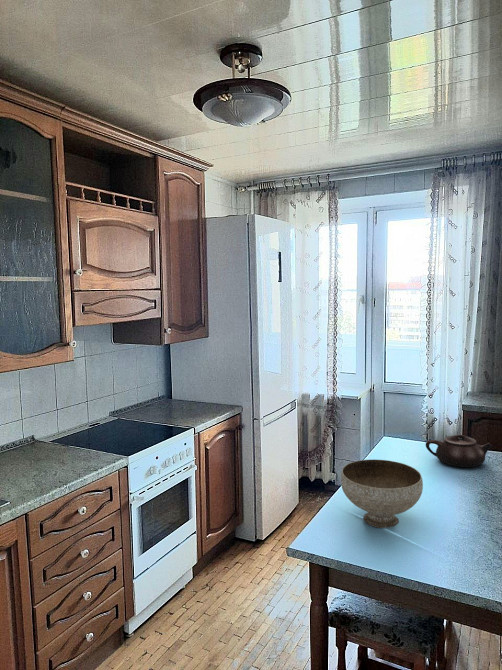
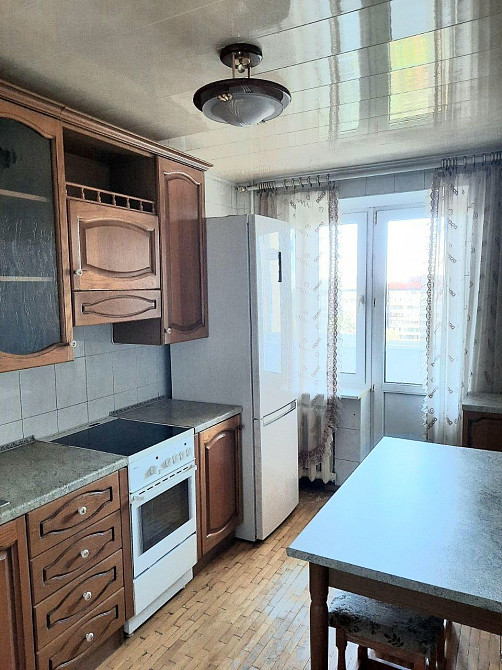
- bowl [340,459,424,529]
- teapot [425,434,493,469]
